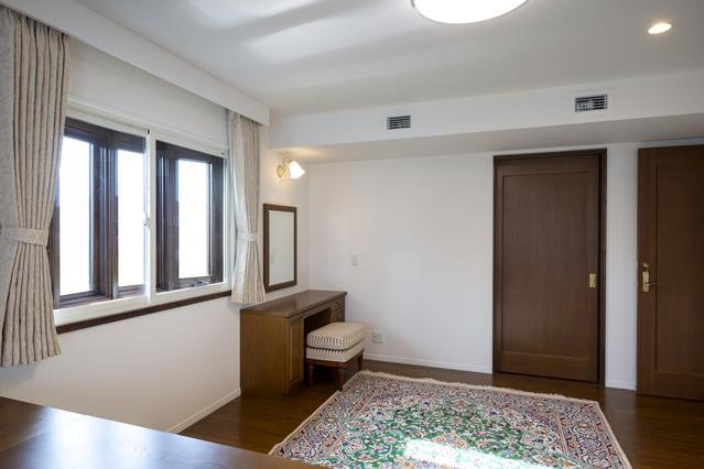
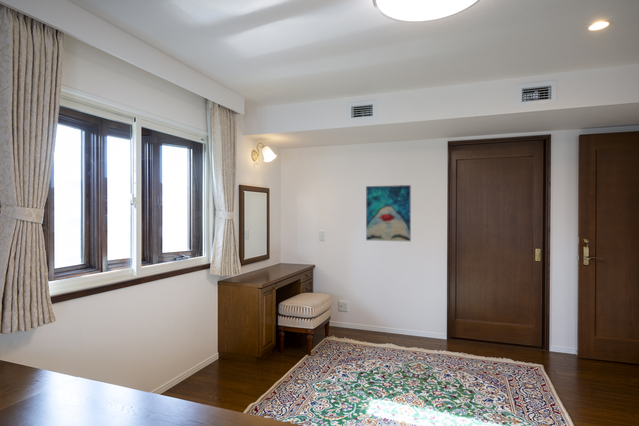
+ wall art [365,184,412,242]
